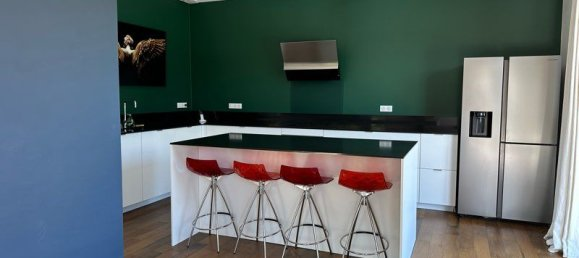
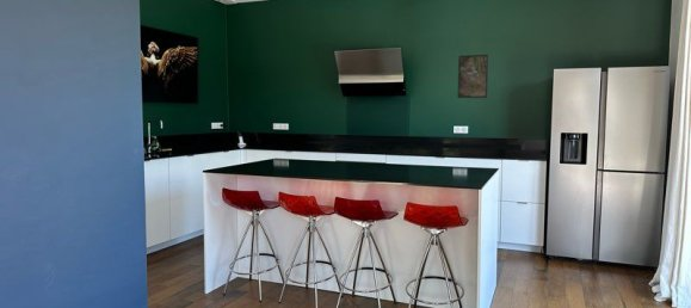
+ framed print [457,54,489,99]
